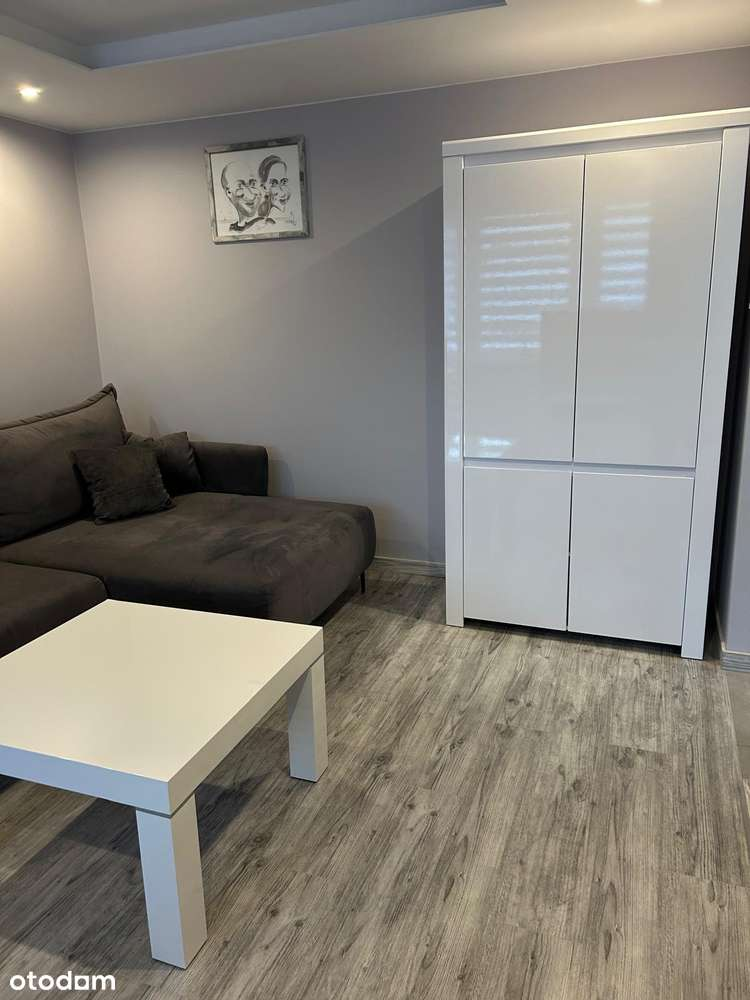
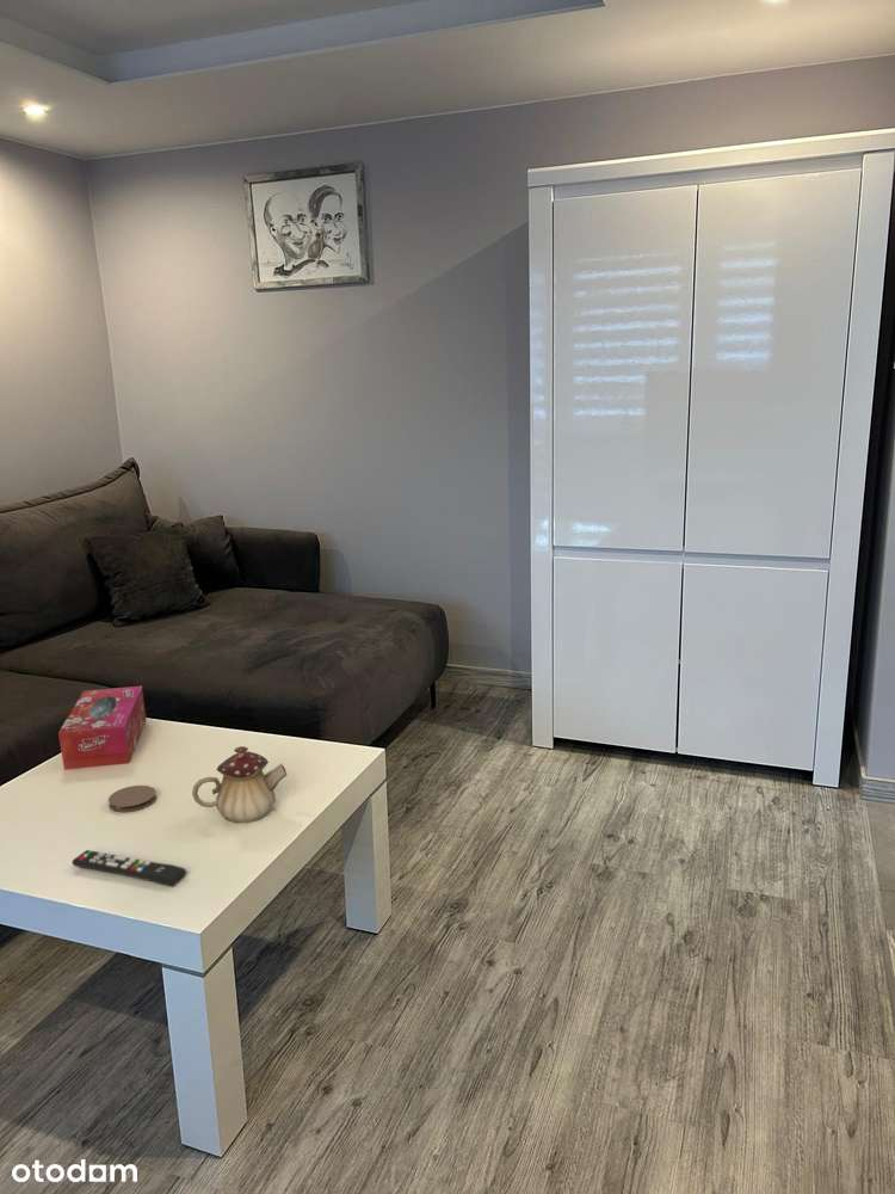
+ teapot [191,745,288,824]
+ coaster [107,784,158,813]
+ remote control [70,849,187,888]
+ tissue box [57,685,147,771]
